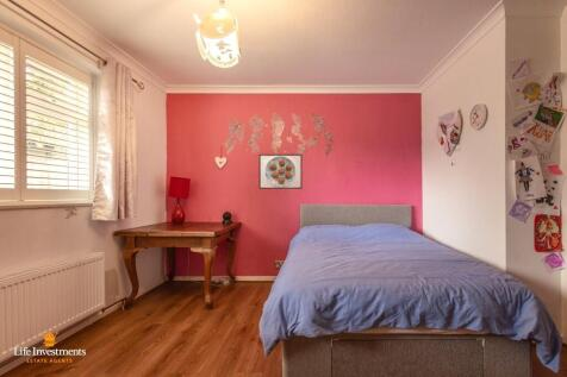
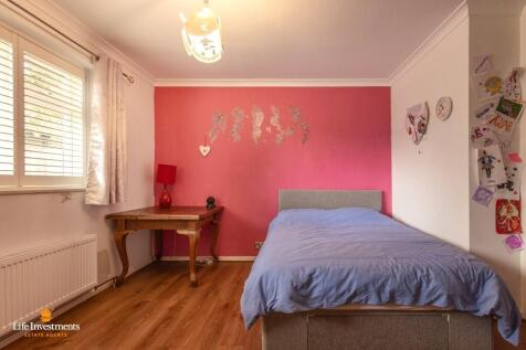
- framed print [257,153,303,190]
